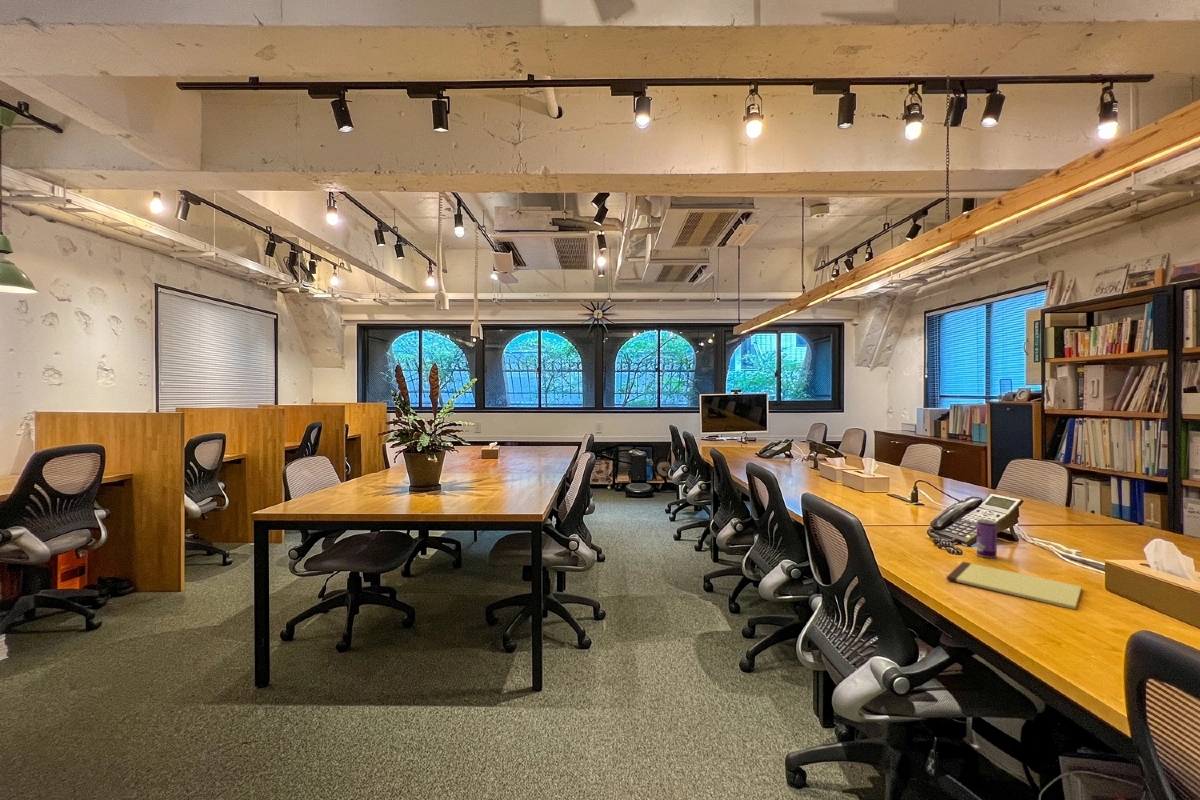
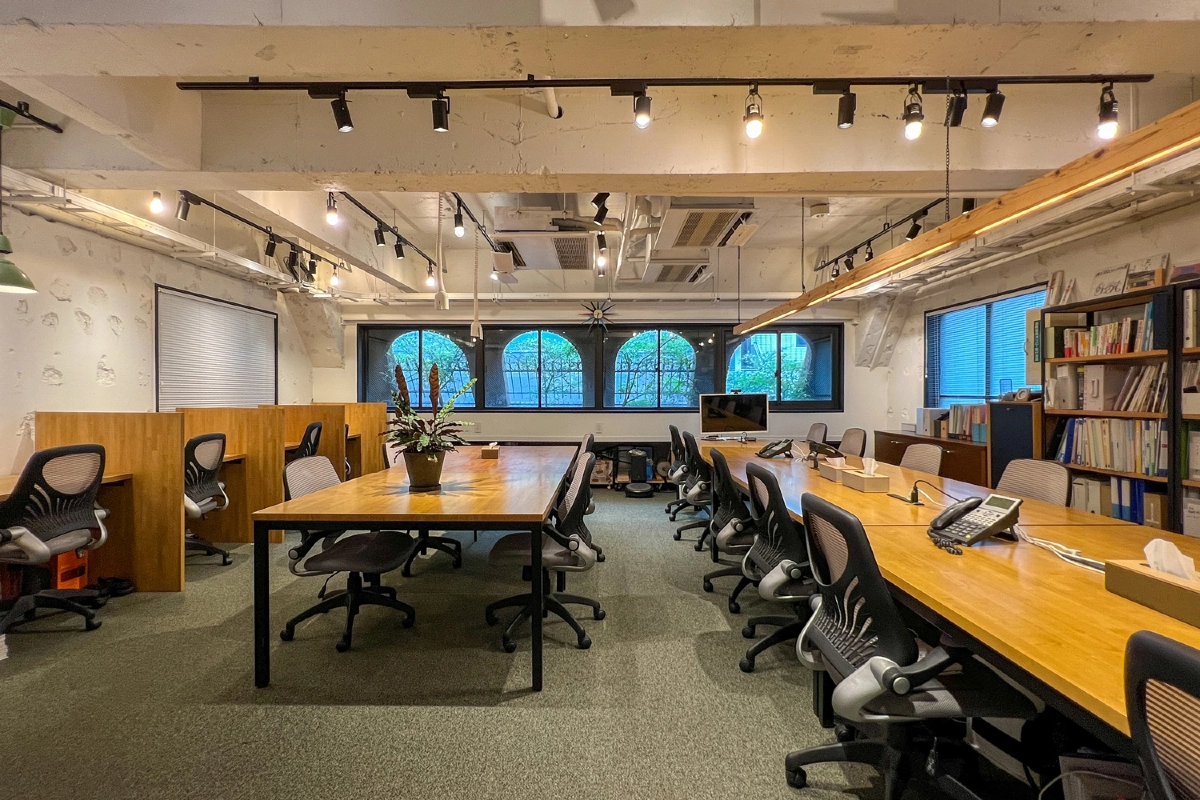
- notepad [946,561,1083,611]
- beverage can [976,518,998,559]
